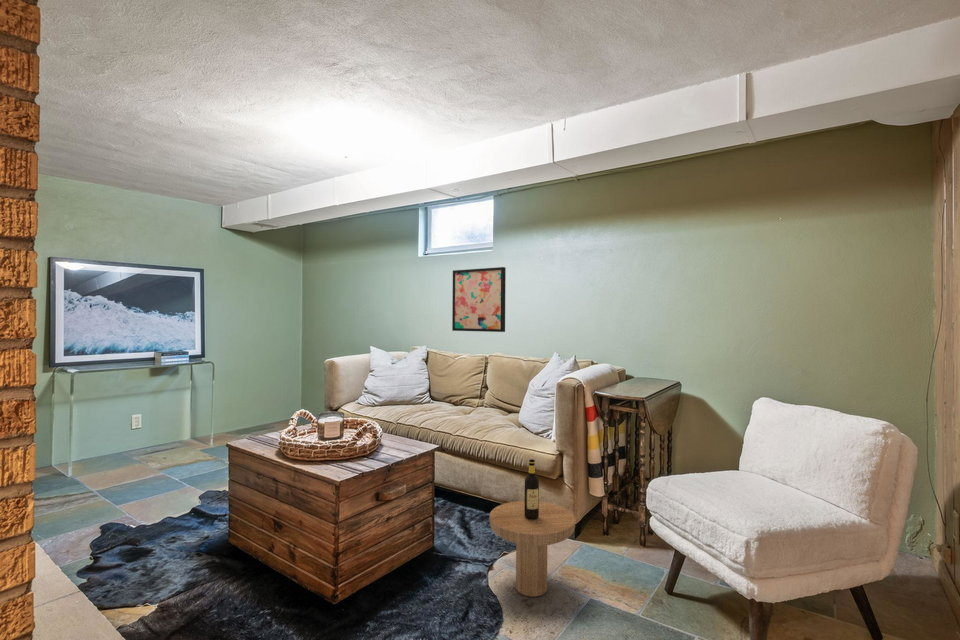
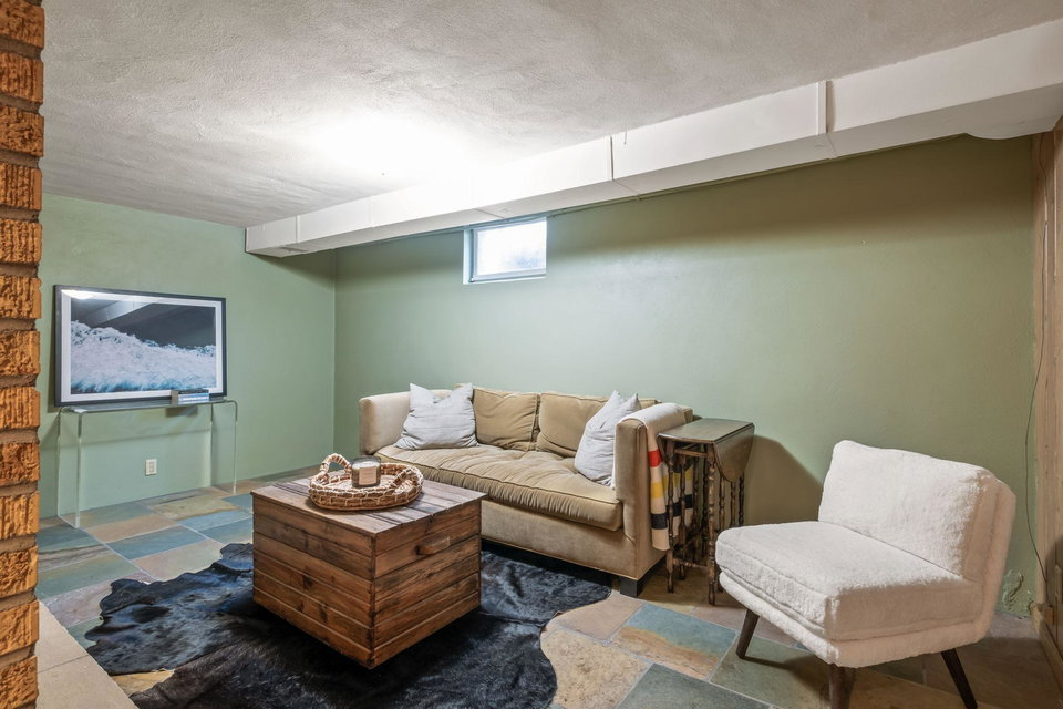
- wall art [451,266,507,333]
- side table [488,458,576,598]
